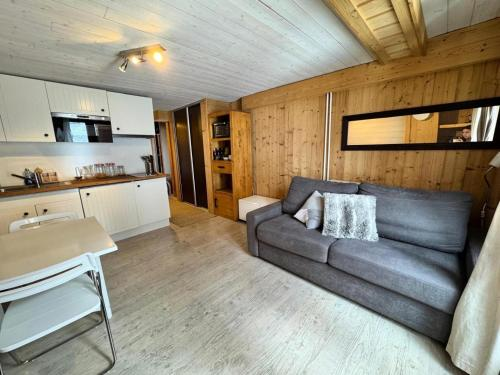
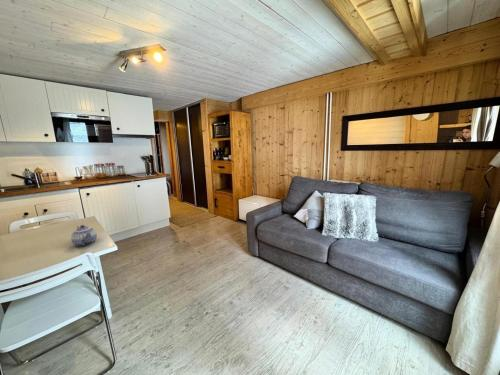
+ teapot [70,224,98,247]
